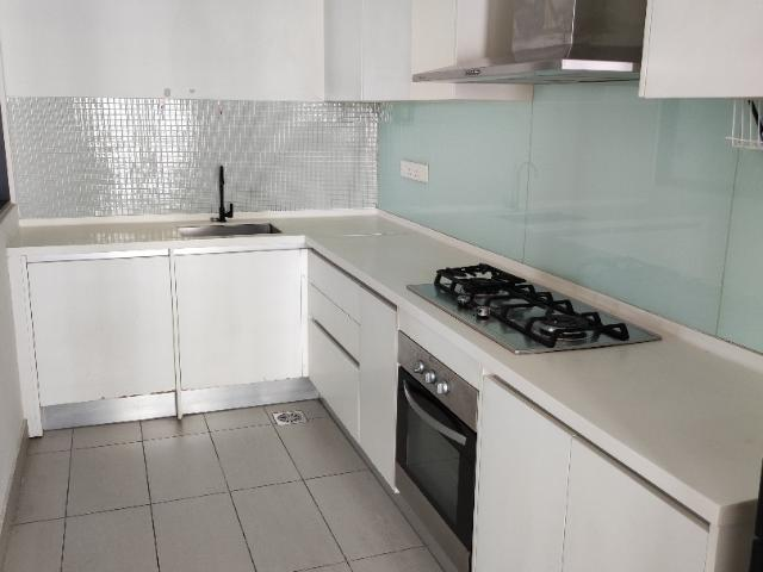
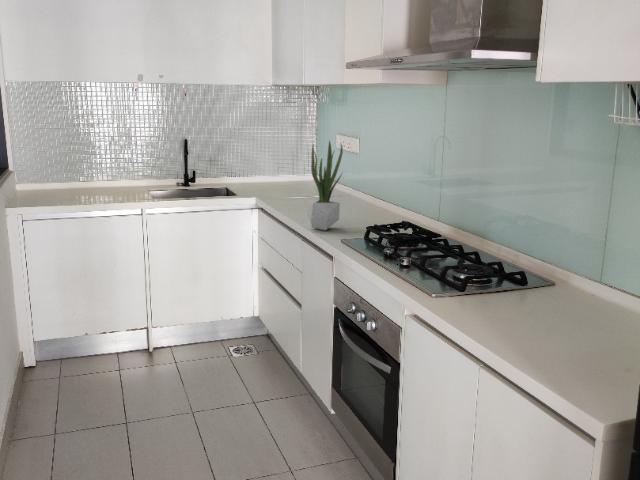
+ potted plant [306,139,344,231]
